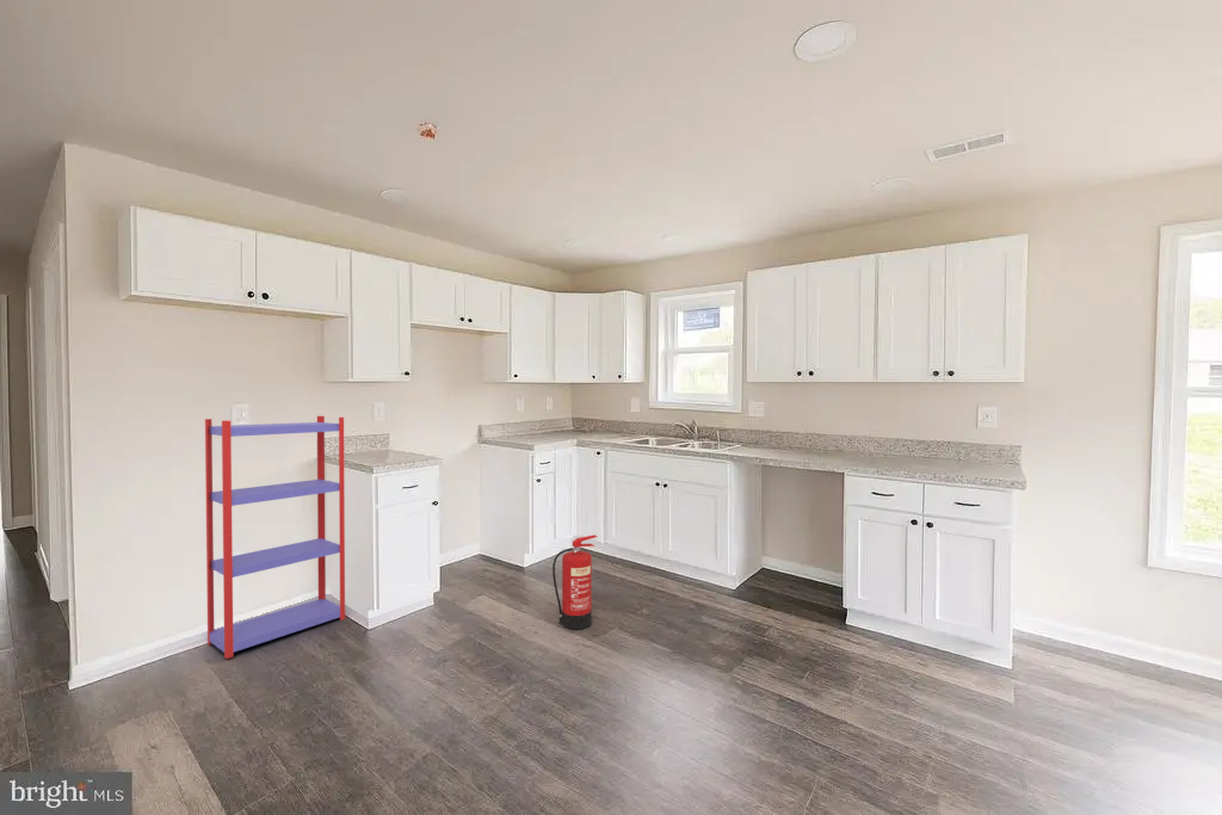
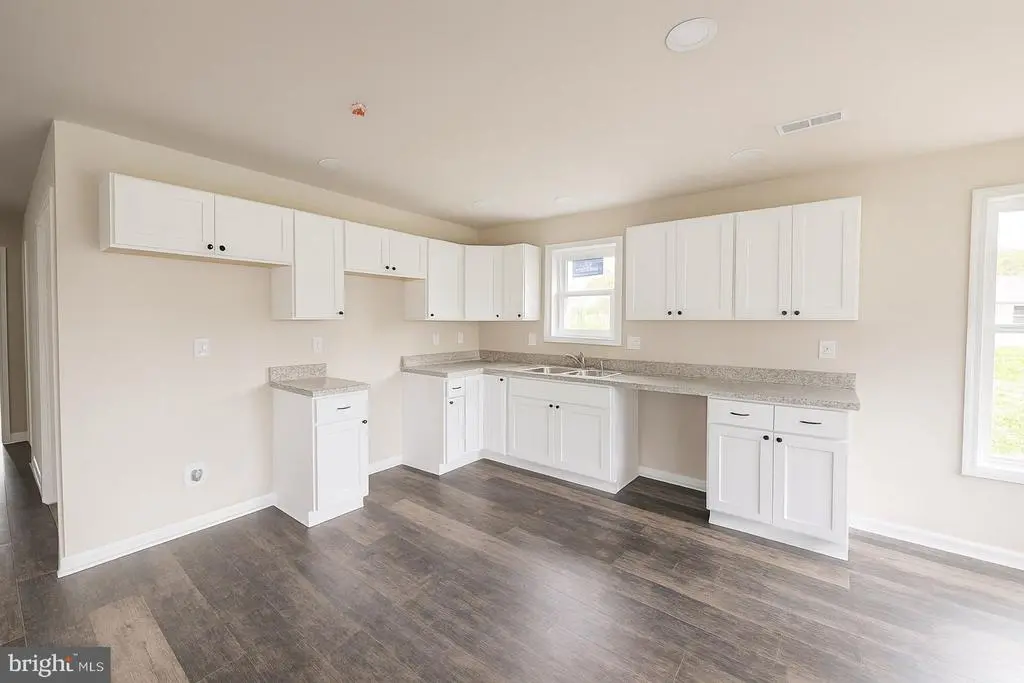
- fire extinguisher [551,533,598,630]
- shelving unit [204,415,346,660]
